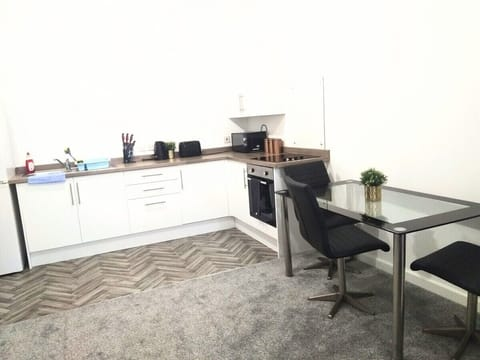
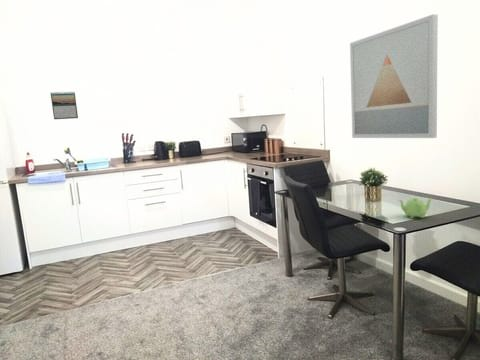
+ teapot [398,197,434,219]
+ calendar [49,90,79,120]
+ wall art [349,13,439,139]
